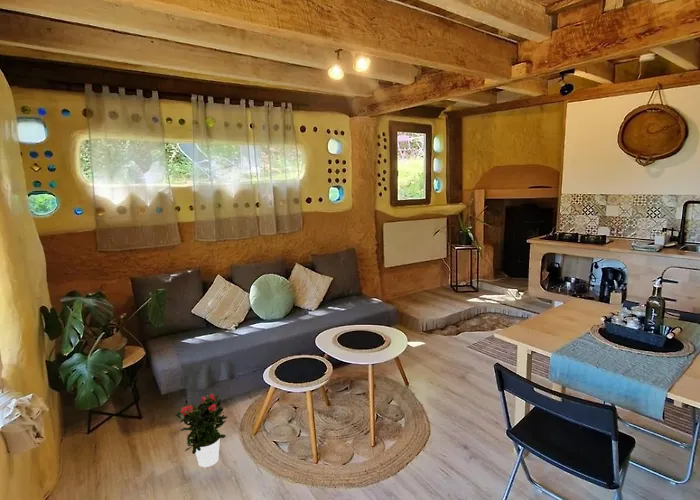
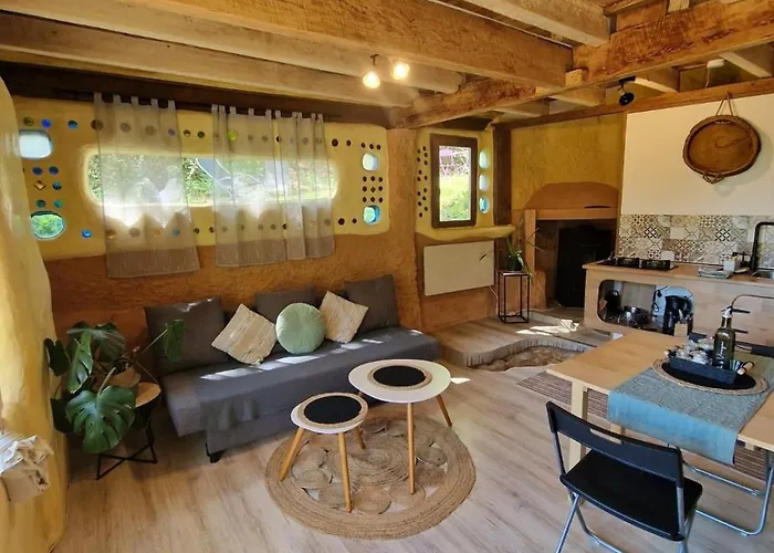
- potted flower [175,393,228,468]
